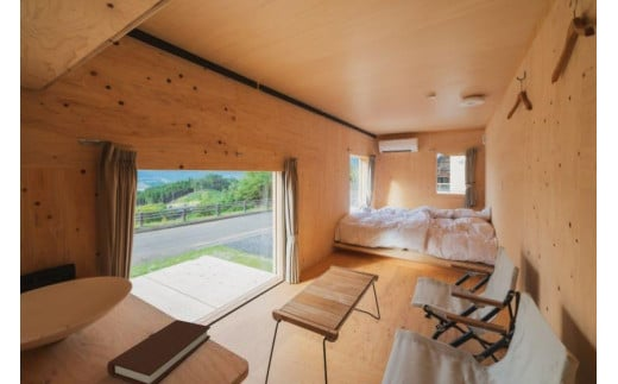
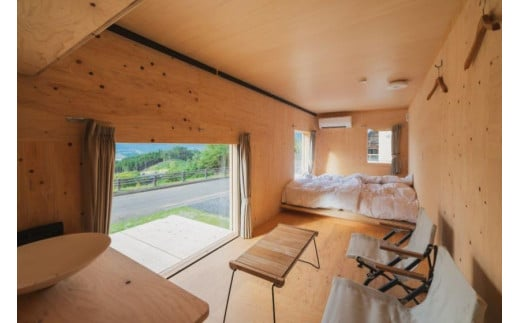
- book [106,319,212,384]
